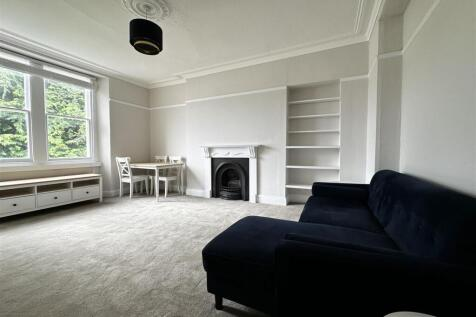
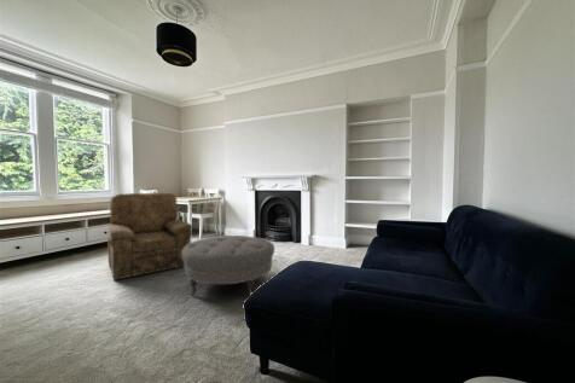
+ ottoman [182,234,275,297]
+ armchair [106,192,193,282]
